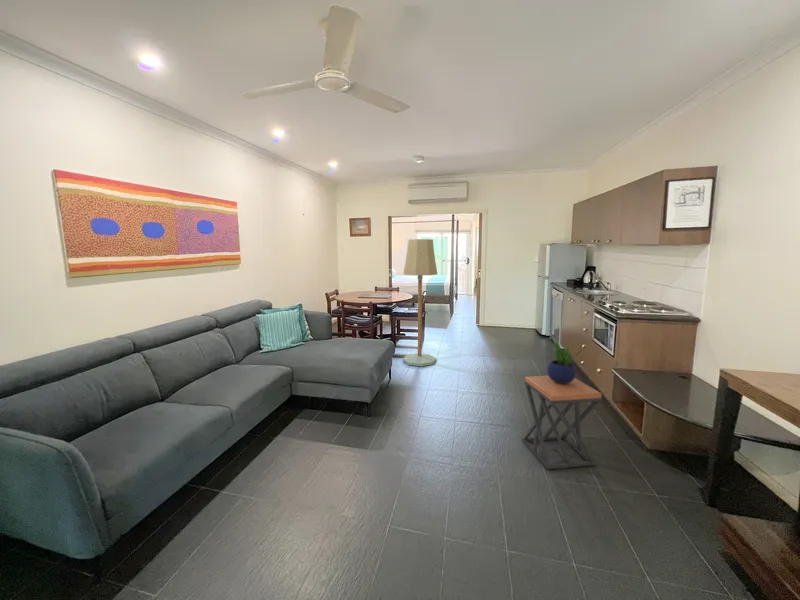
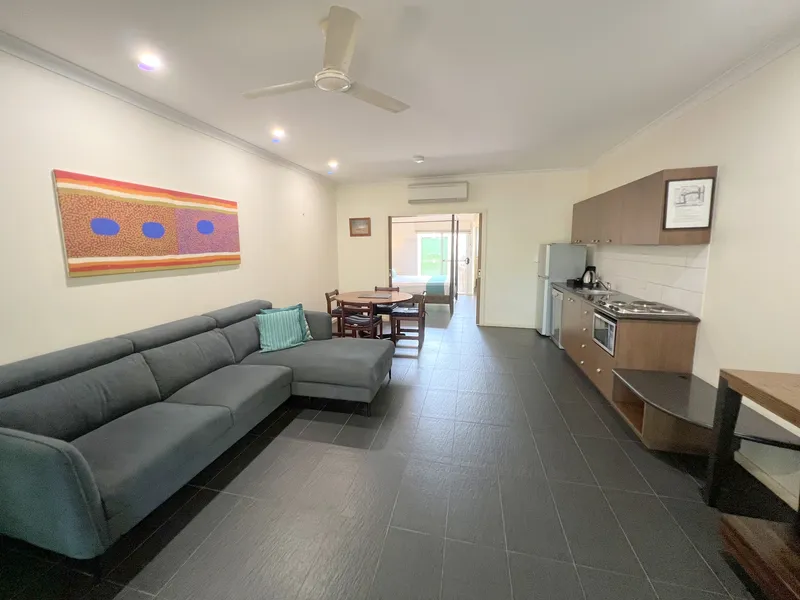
- stool [521,375,603,470]
- potted plant [546,338,584,383]
- floor lamp [402,238,439,367]
